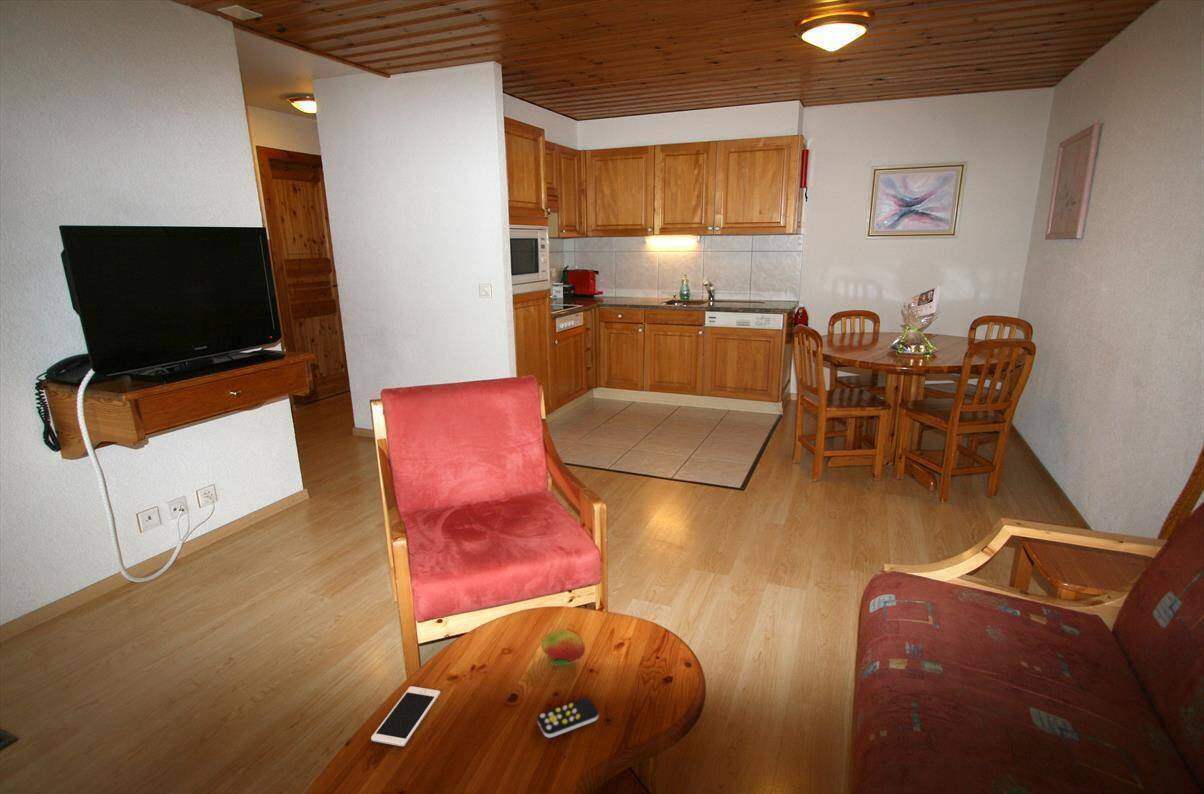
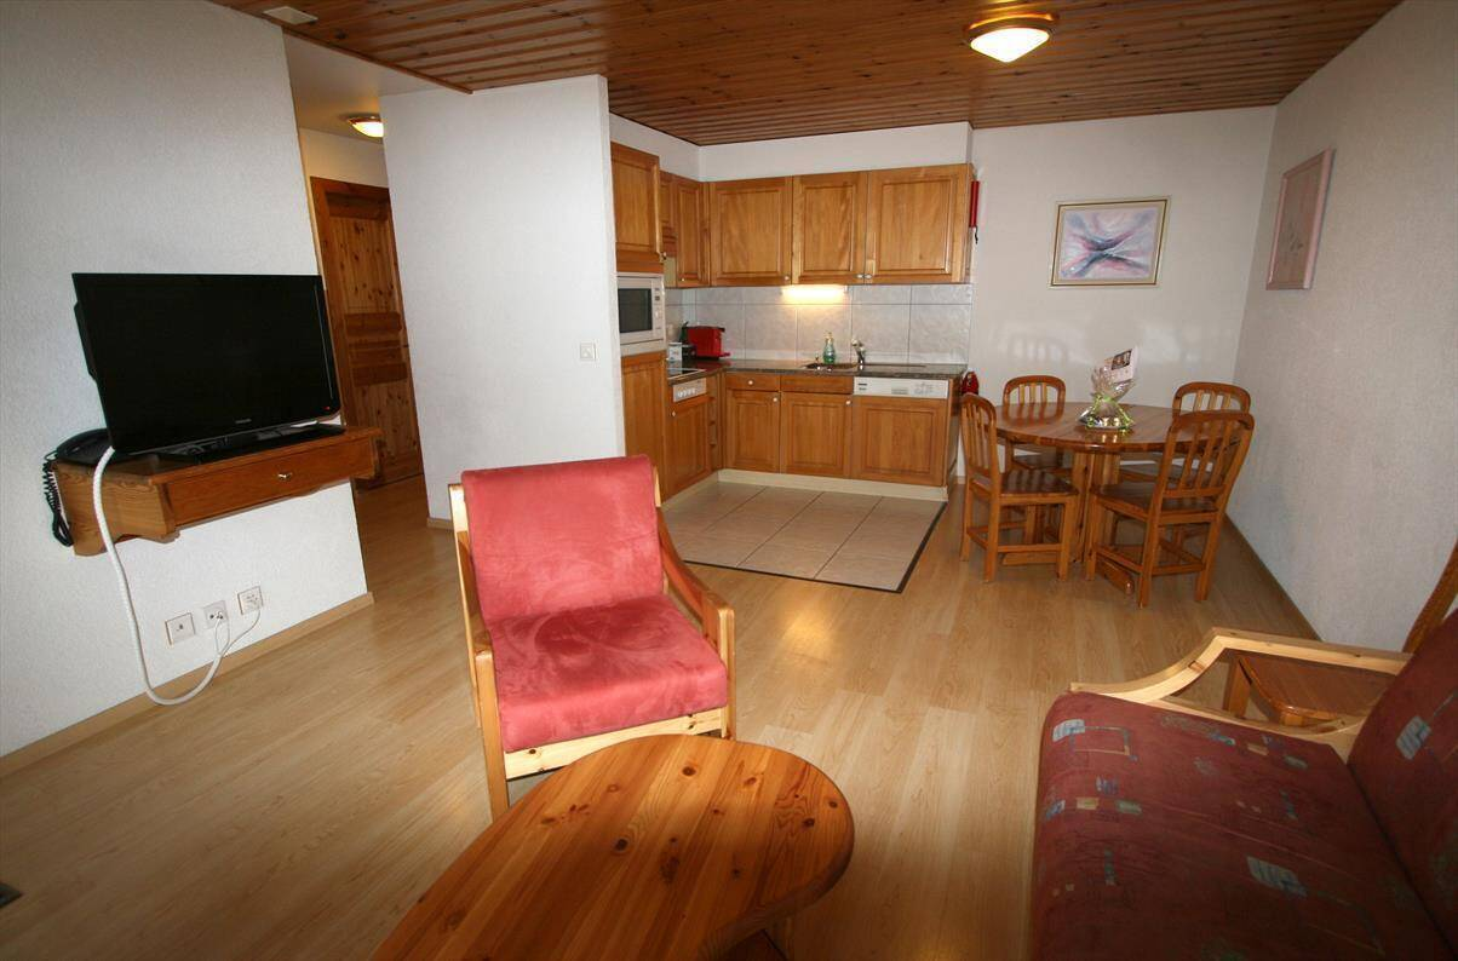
- remote control [537,697,600,739]
- cell phone [370,685,441,747]
- fruit [540,629,586,667]
